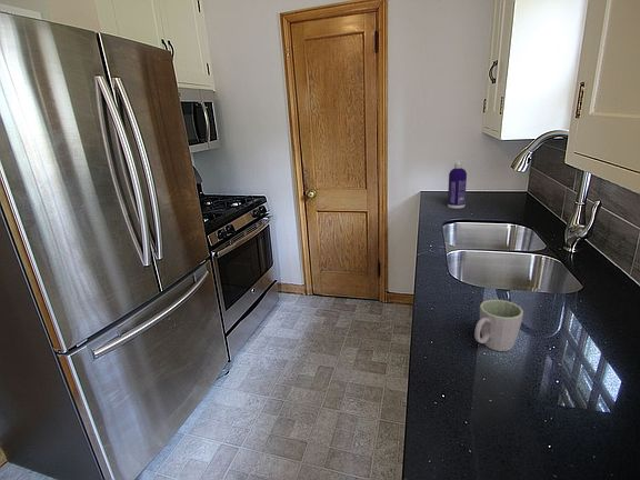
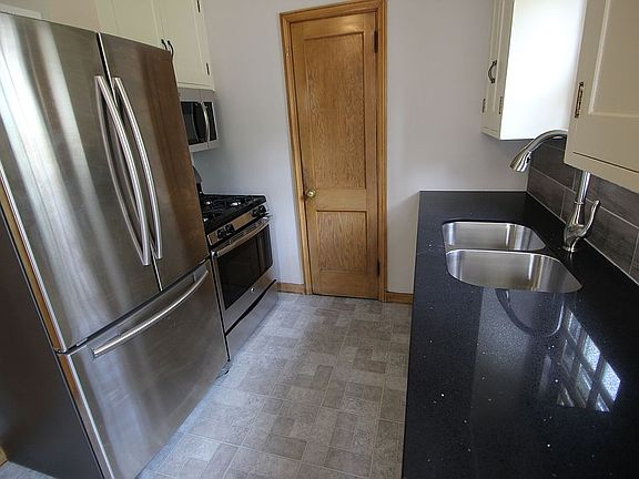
- mug [473,299,524,352]
- spray bottle [447,160,468,210]
